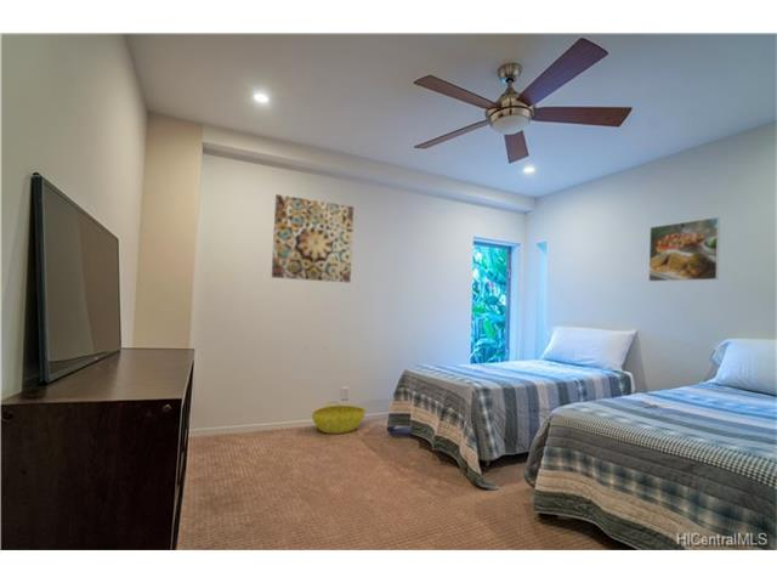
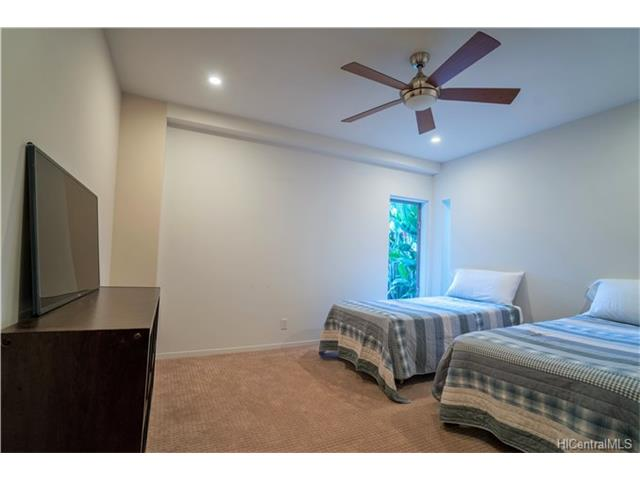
- basket [311,401,367,435]
- wall art [271,193,355,284]
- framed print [647,216,721,283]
